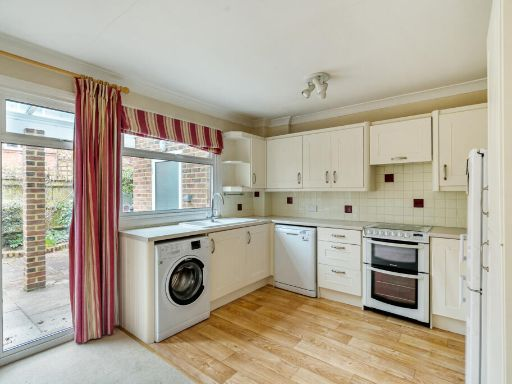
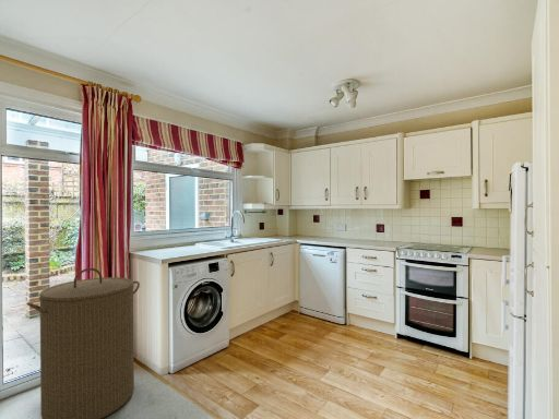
+ laundry hamper [25,267,141,419]
